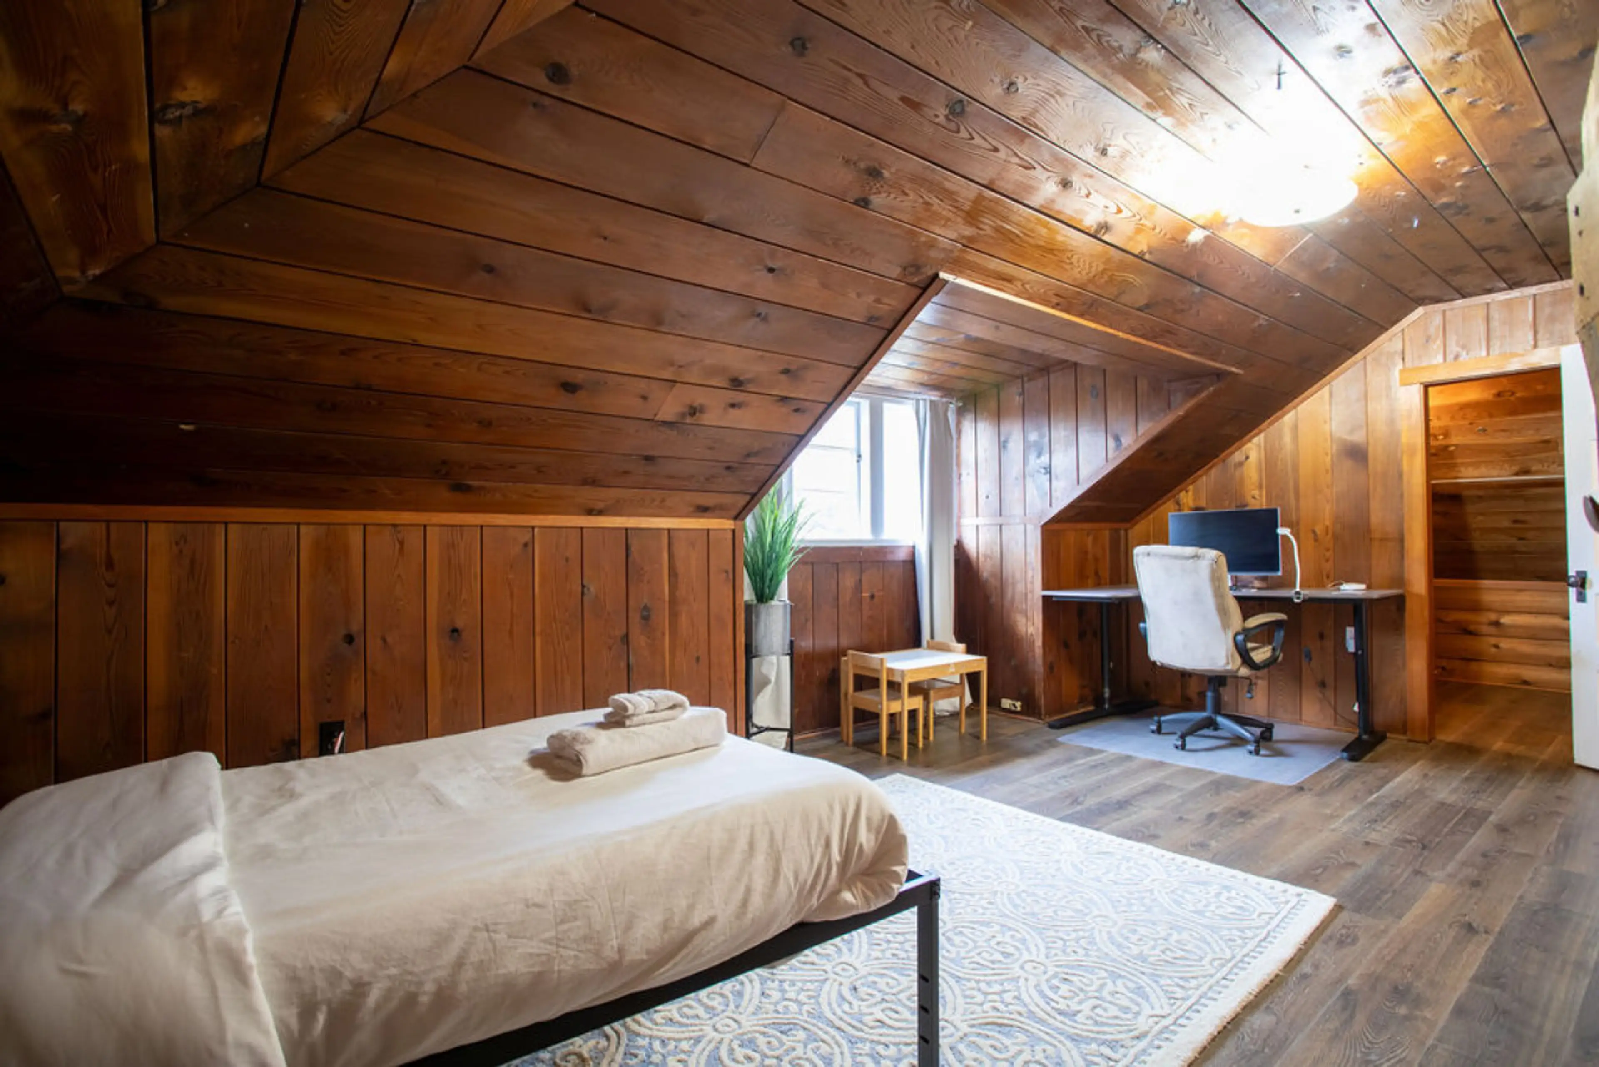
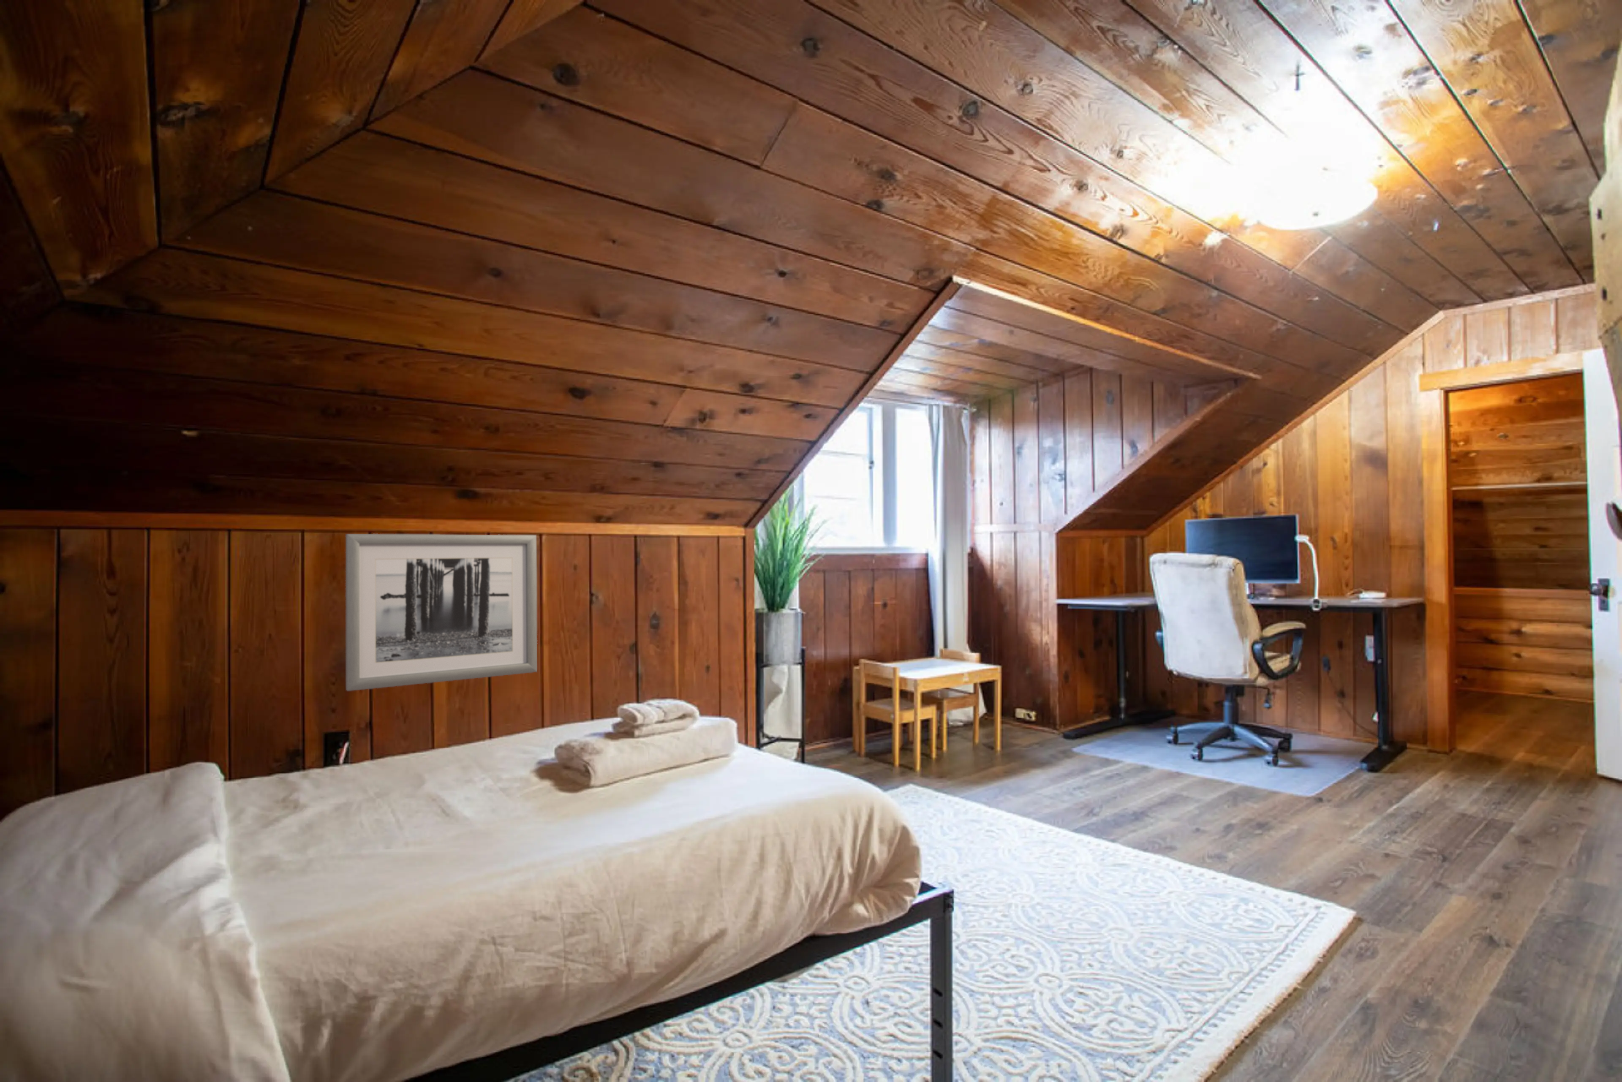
+ wall art [345,534,537,692]
